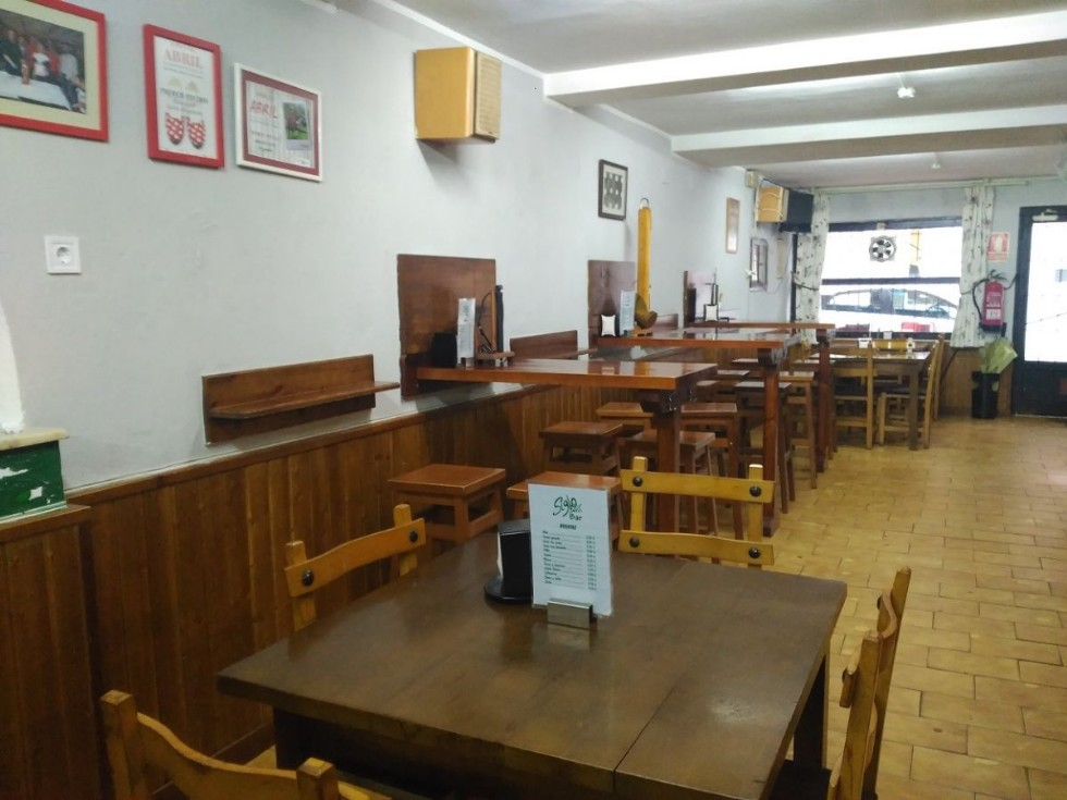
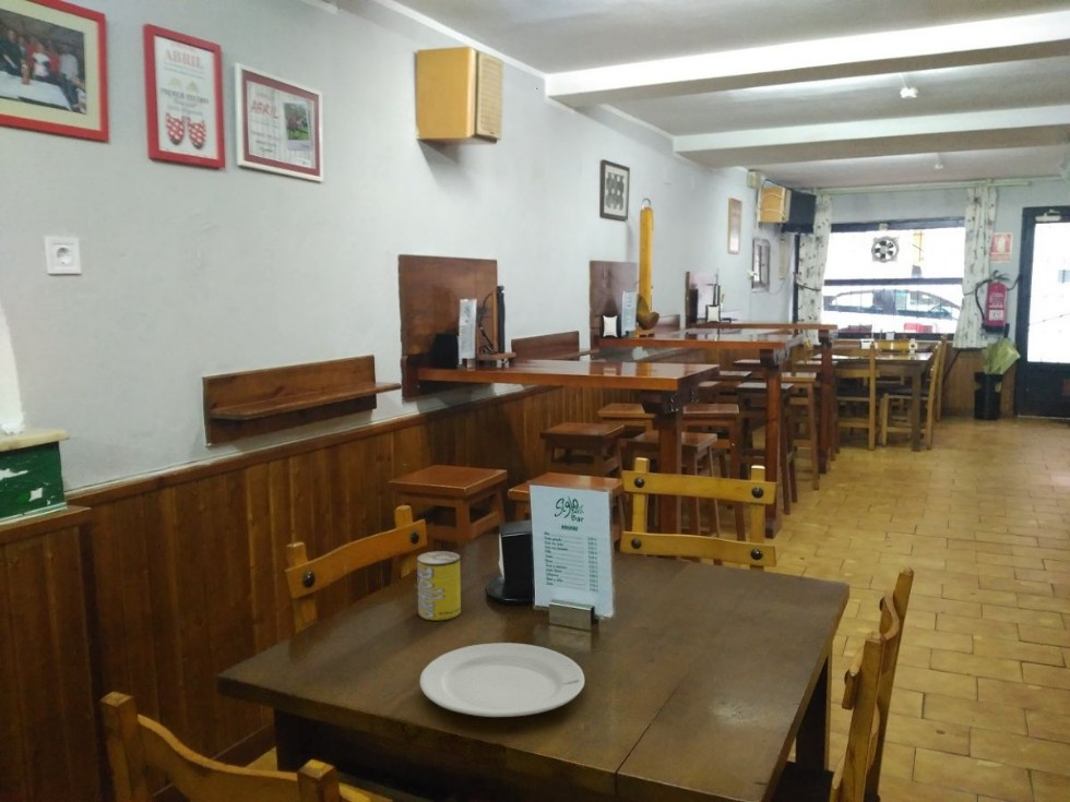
+ beverage can [416,550,462,621]
+ chinaware [419,642,585,718]
